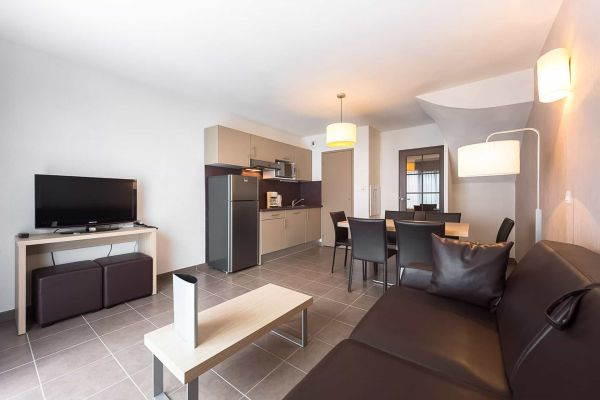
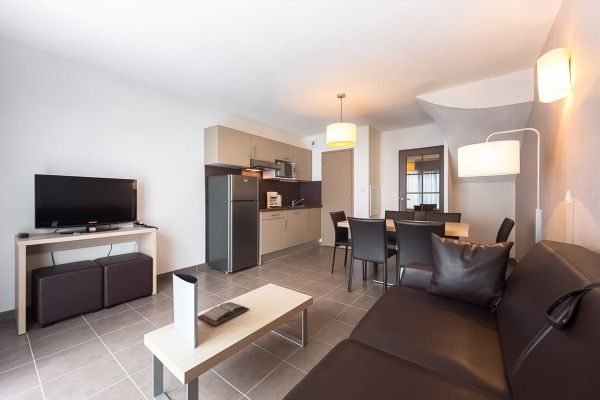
+ book [197,301,250,326]
